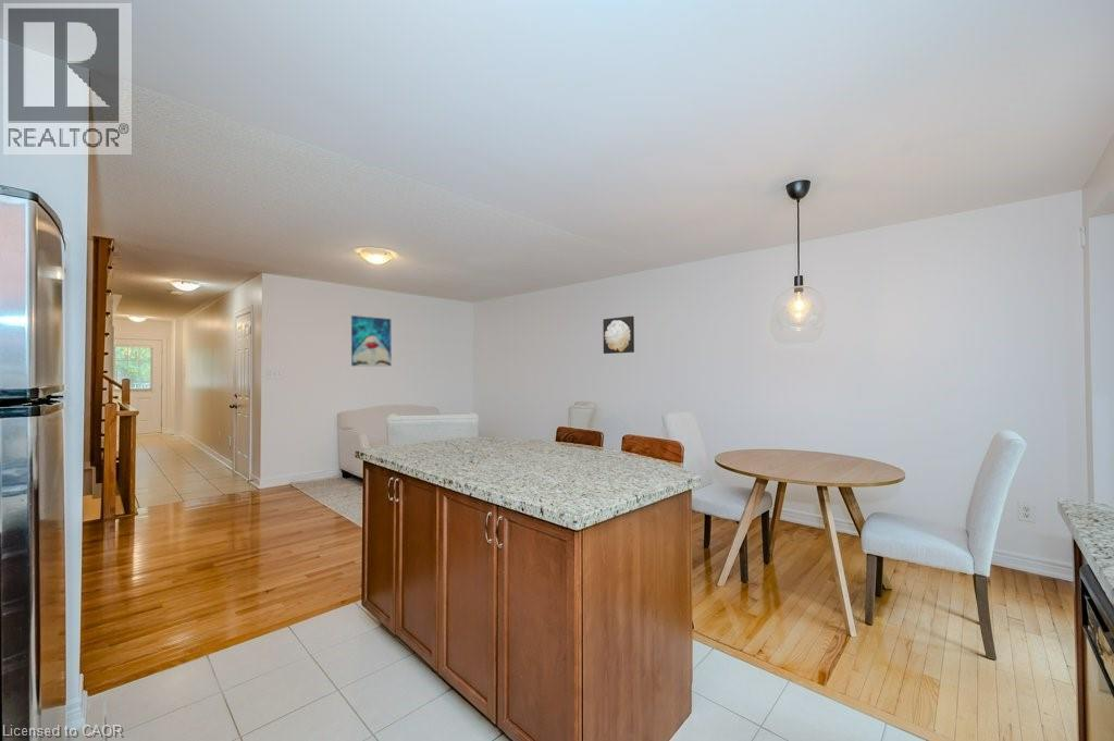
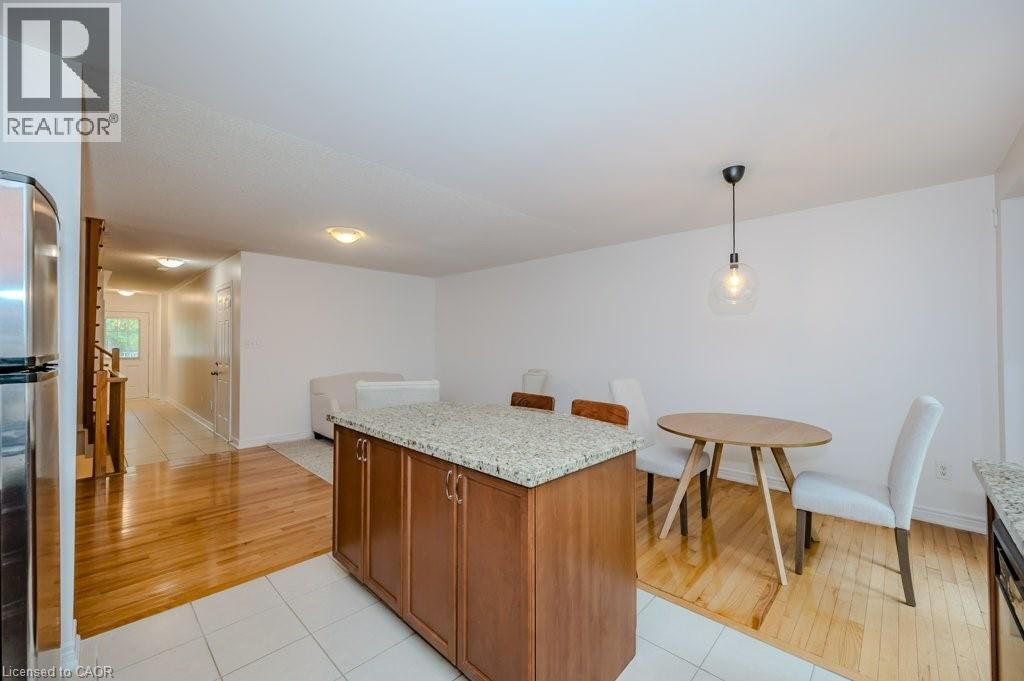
- wall art [602,314,635,355]
- wall art [350,314,393,368]
